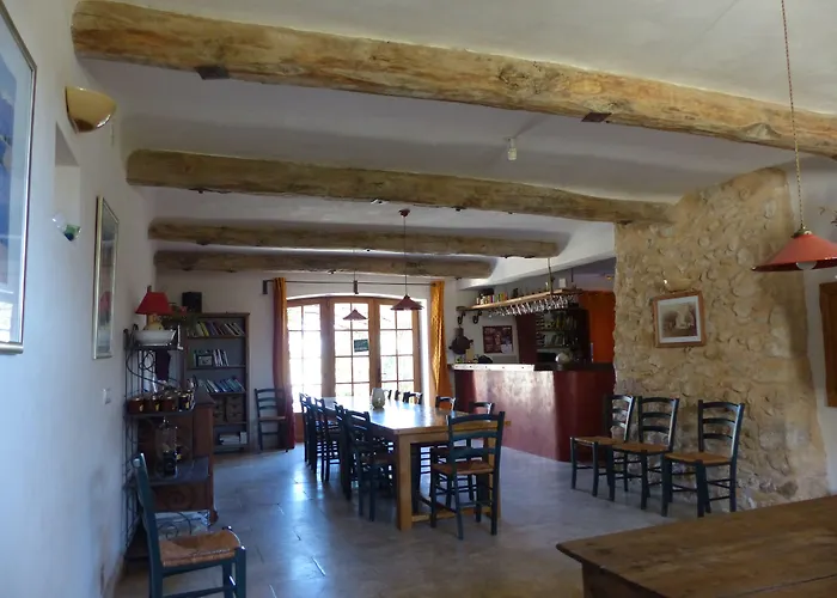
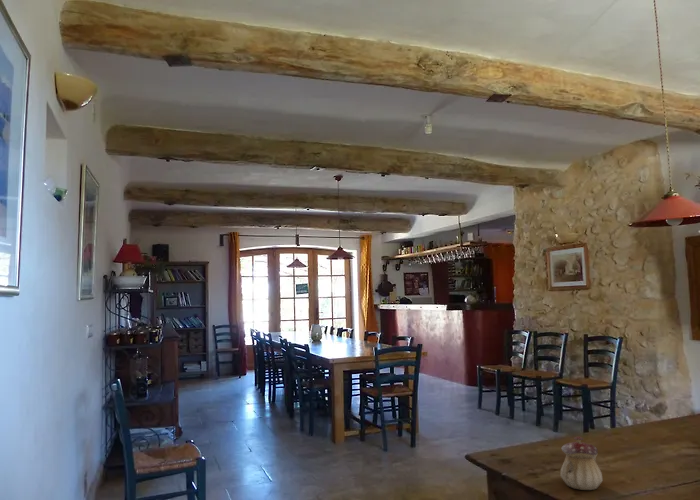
+ teapot [560,435,604,491]
